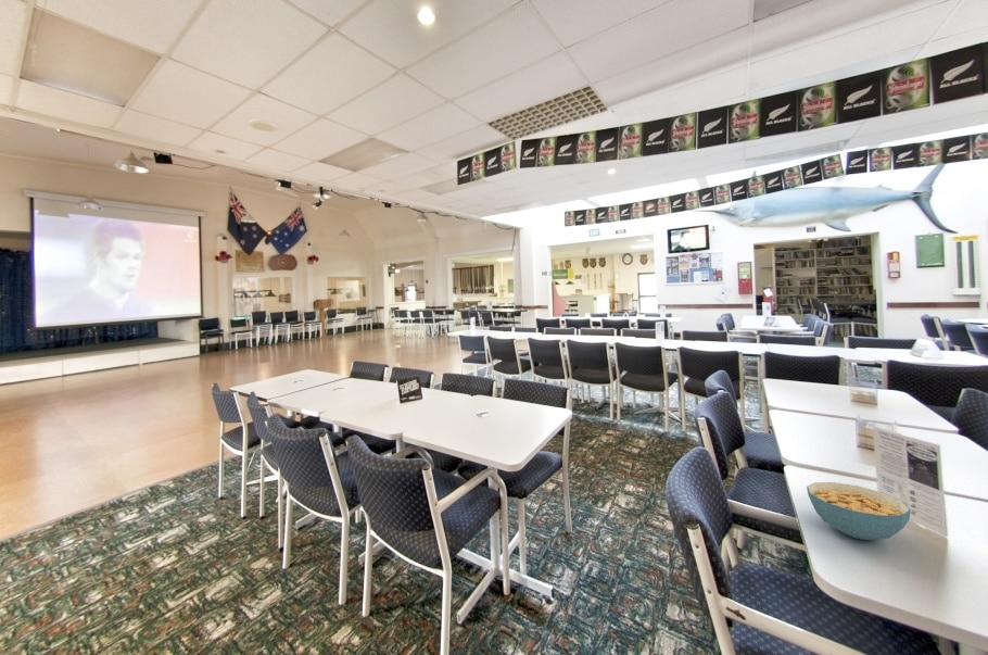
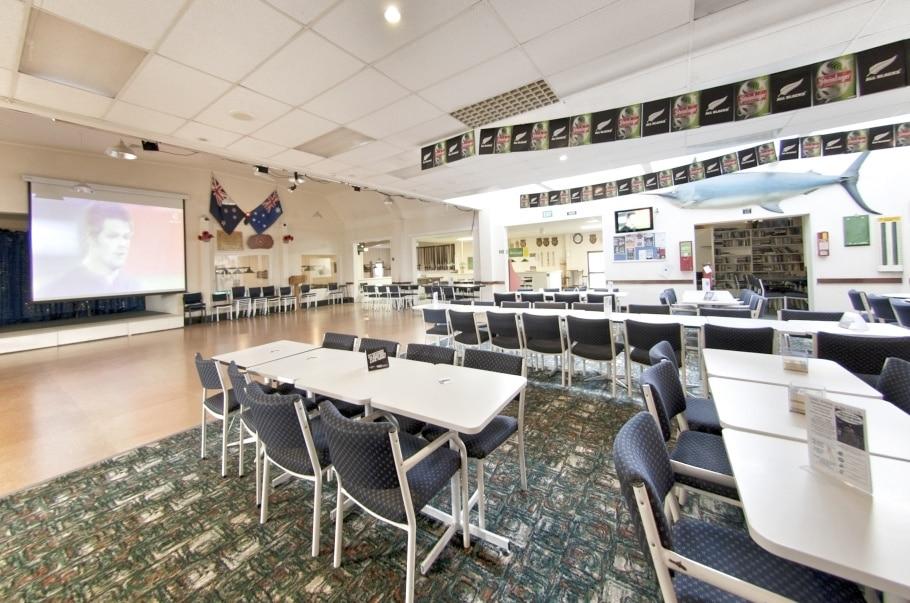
- cereal bowl [806,481,912,541]
